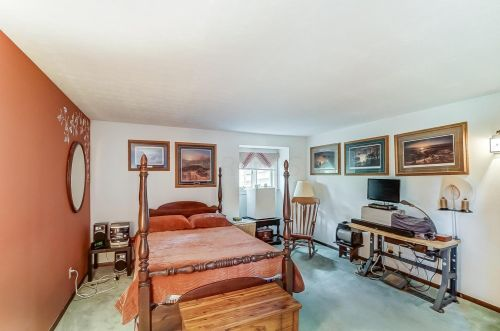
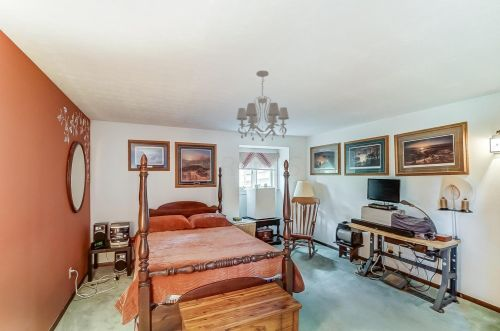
+ chandelier [236,70,290,142]
